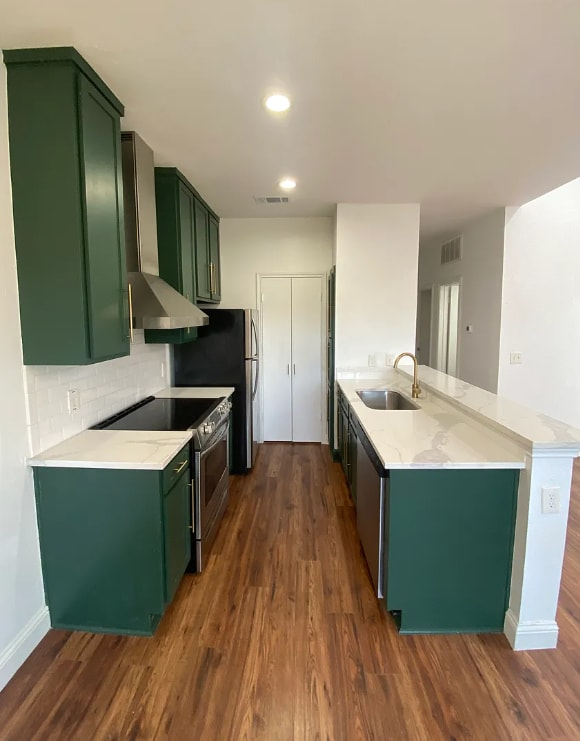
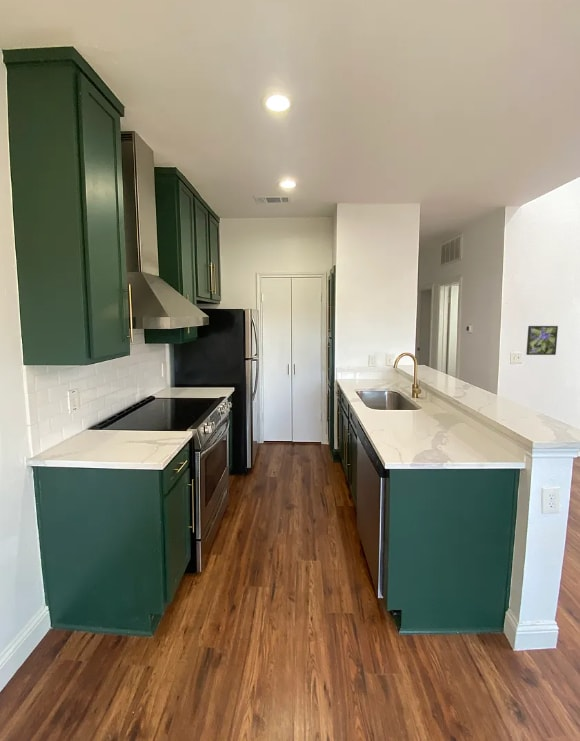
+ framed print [525,325,559,356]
